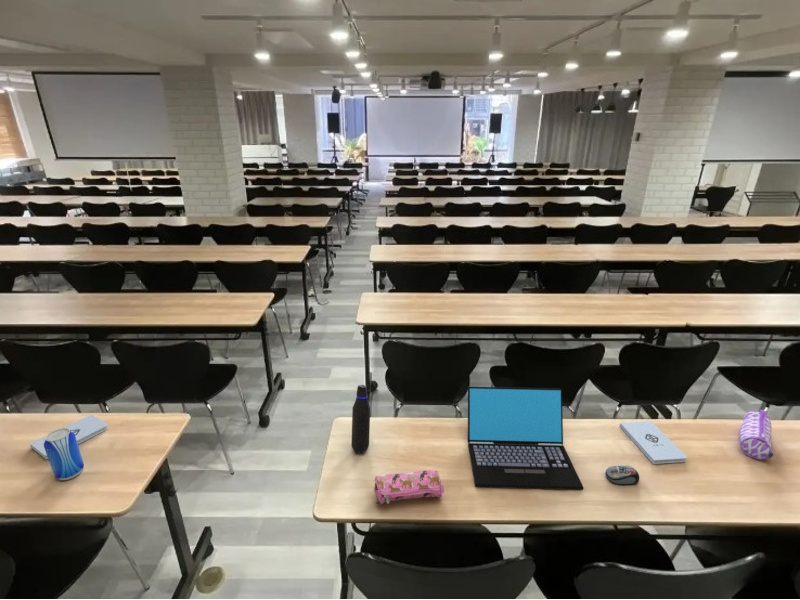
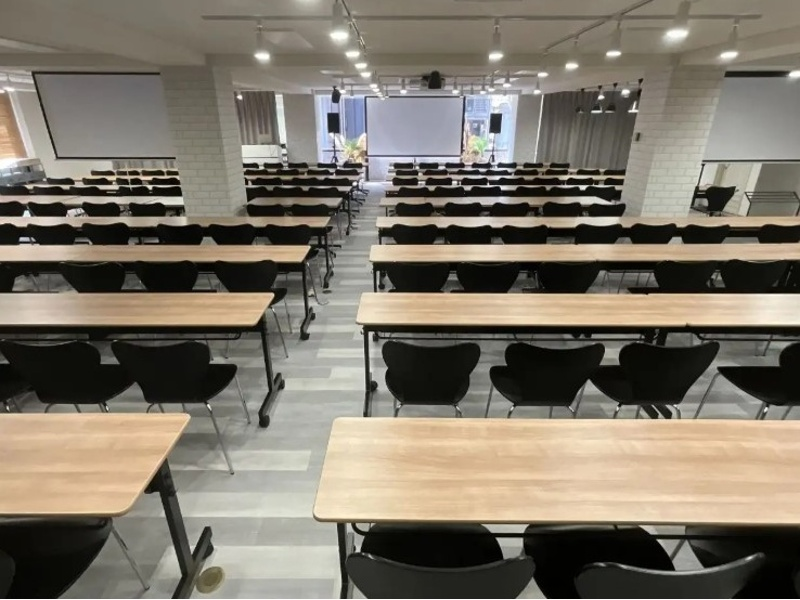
- pencil case [739,409,774,460]
- computer mouse [605,465,640,486]
- beer can [44,427,85,481]
- water bottle [350,384,371,454]
- notepad [29,414,109,460]
- notepad [619,421,687,465]
- laptop [467,386,584,490]
- pencil case [373,469,445,506]
